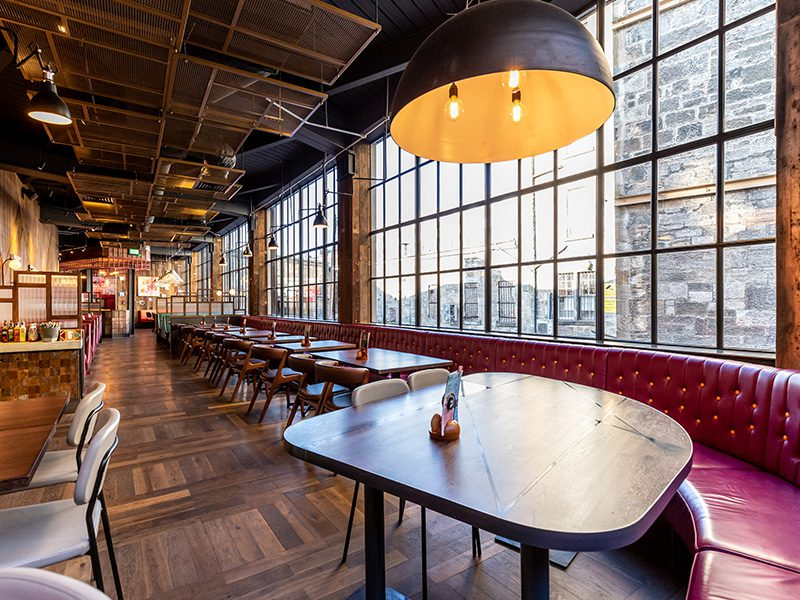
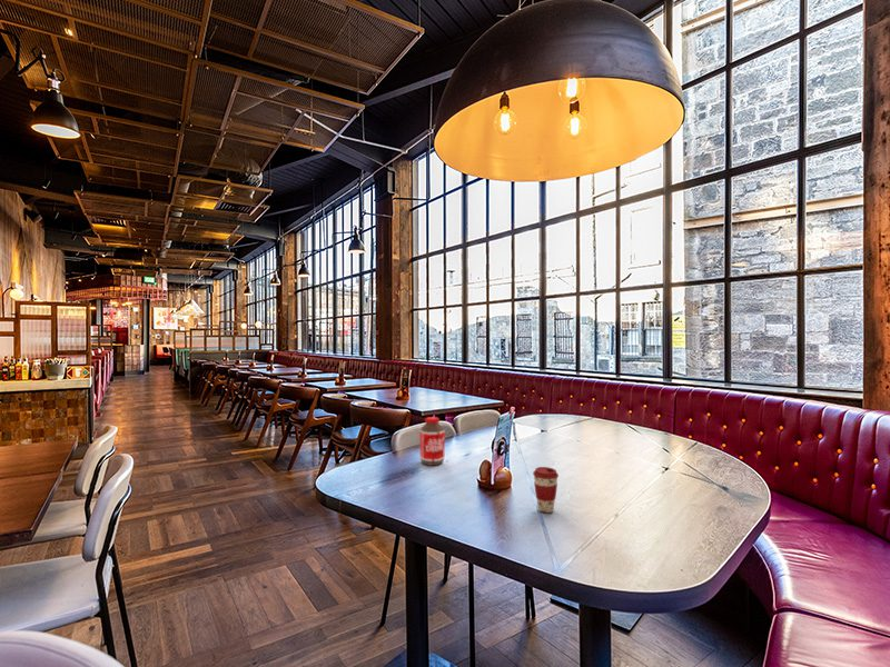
+ coffee cup [532,466,560,514]
+ bottle [419,416,446,467]
